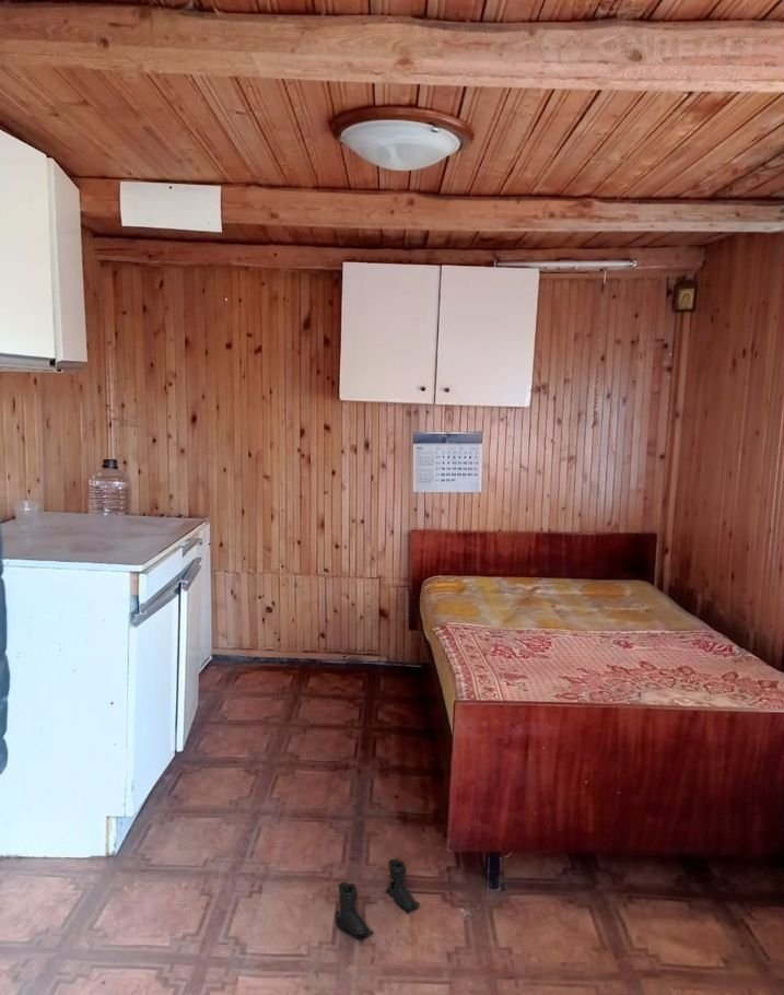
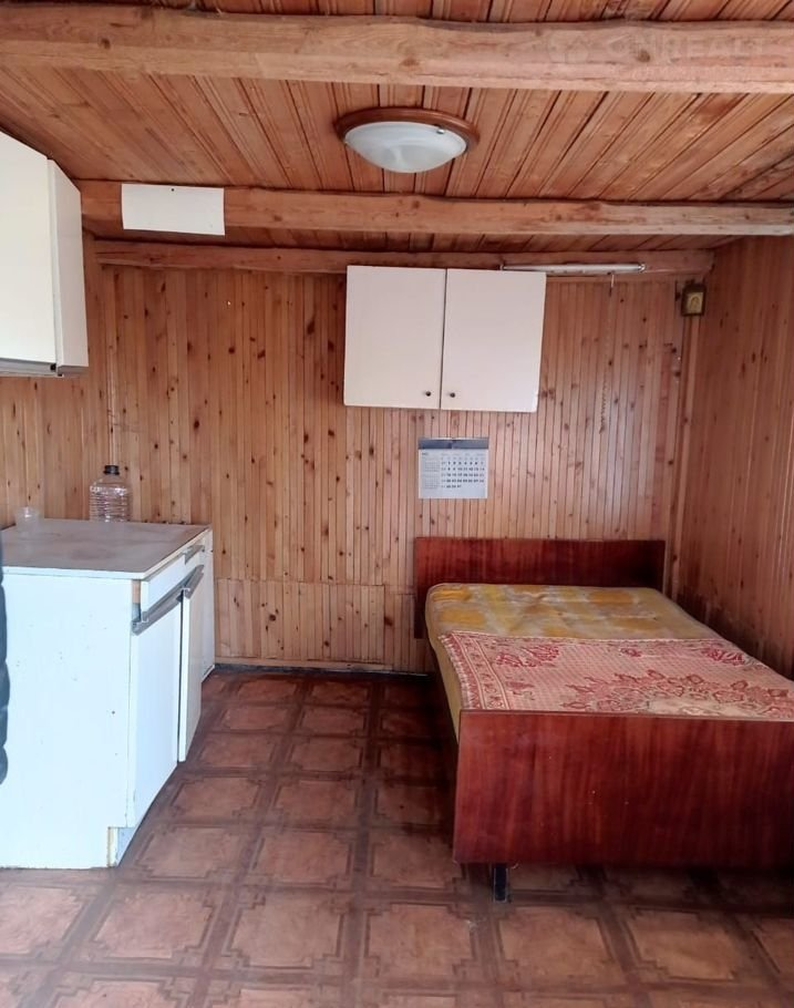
- boots [335,858,421,940]
